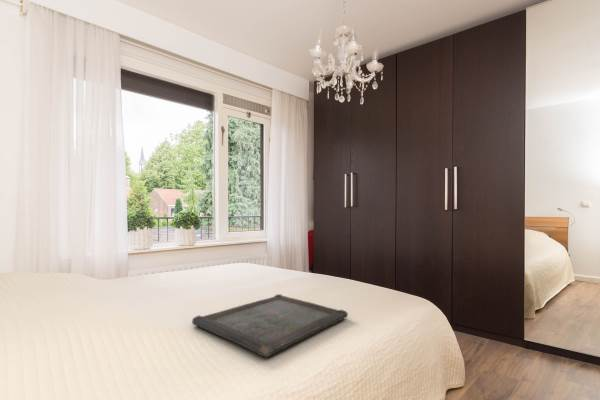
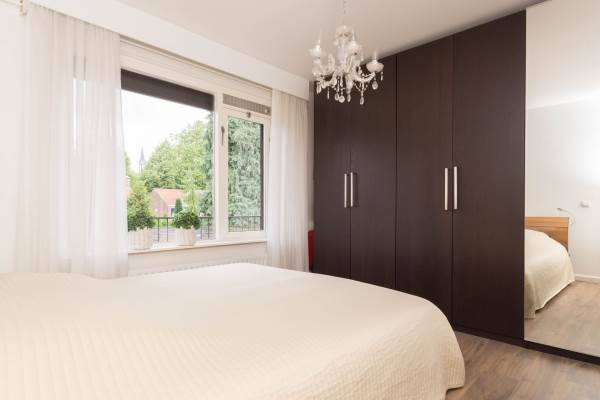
- serving tray [191,293,349,358]
